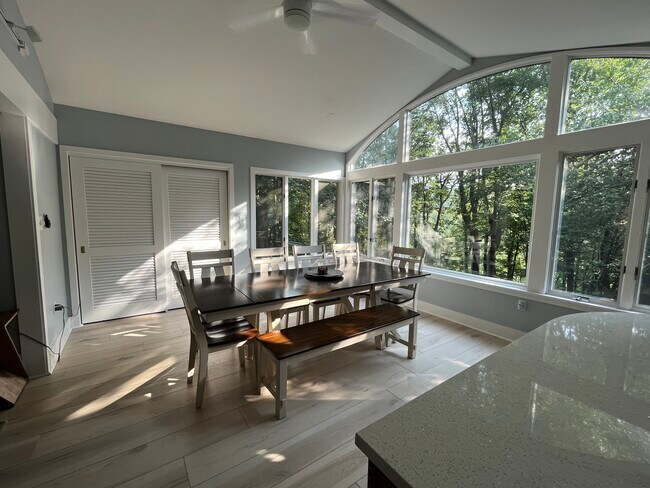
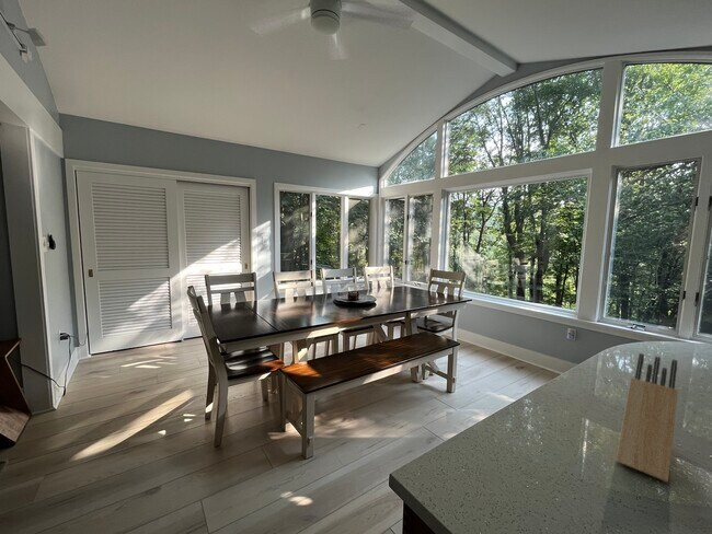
+ knife block [615,352,679,483]
